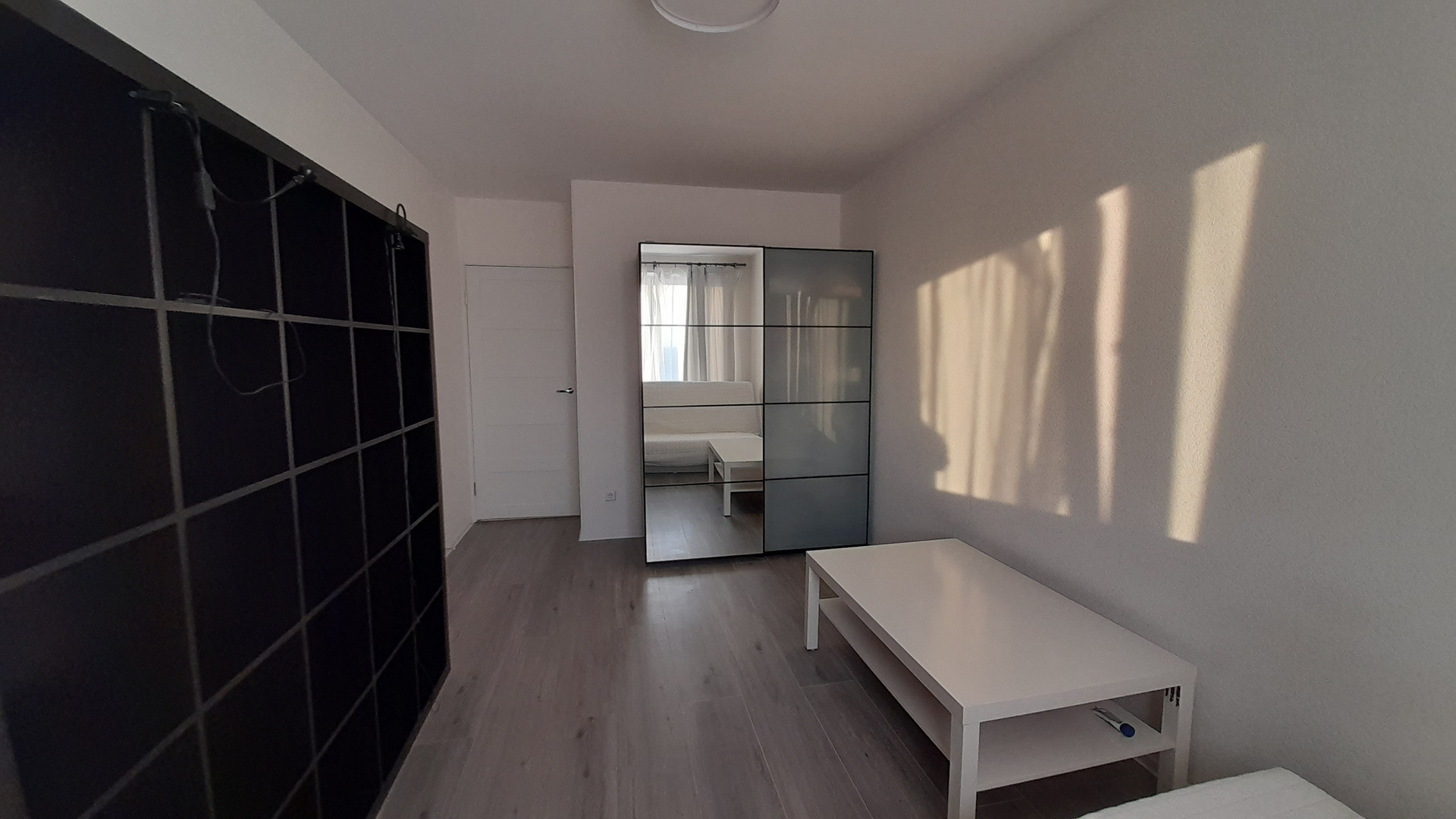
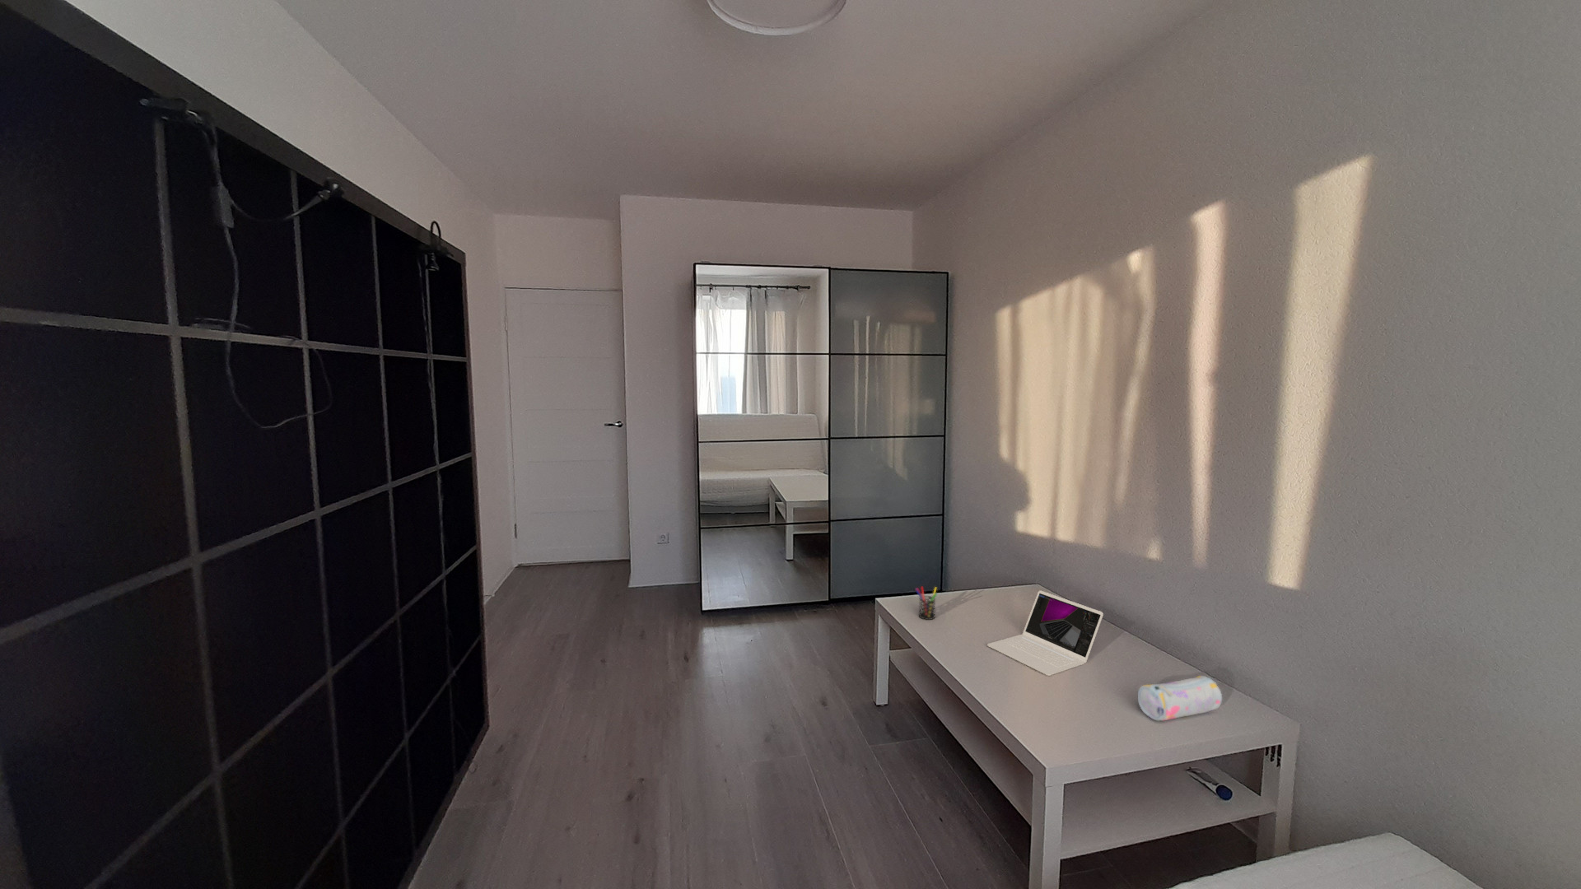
+ pen holder [915,586,938,621]
+ laptop [987,590,1104,676]
+ pencil case [1137,675,1223,721]
